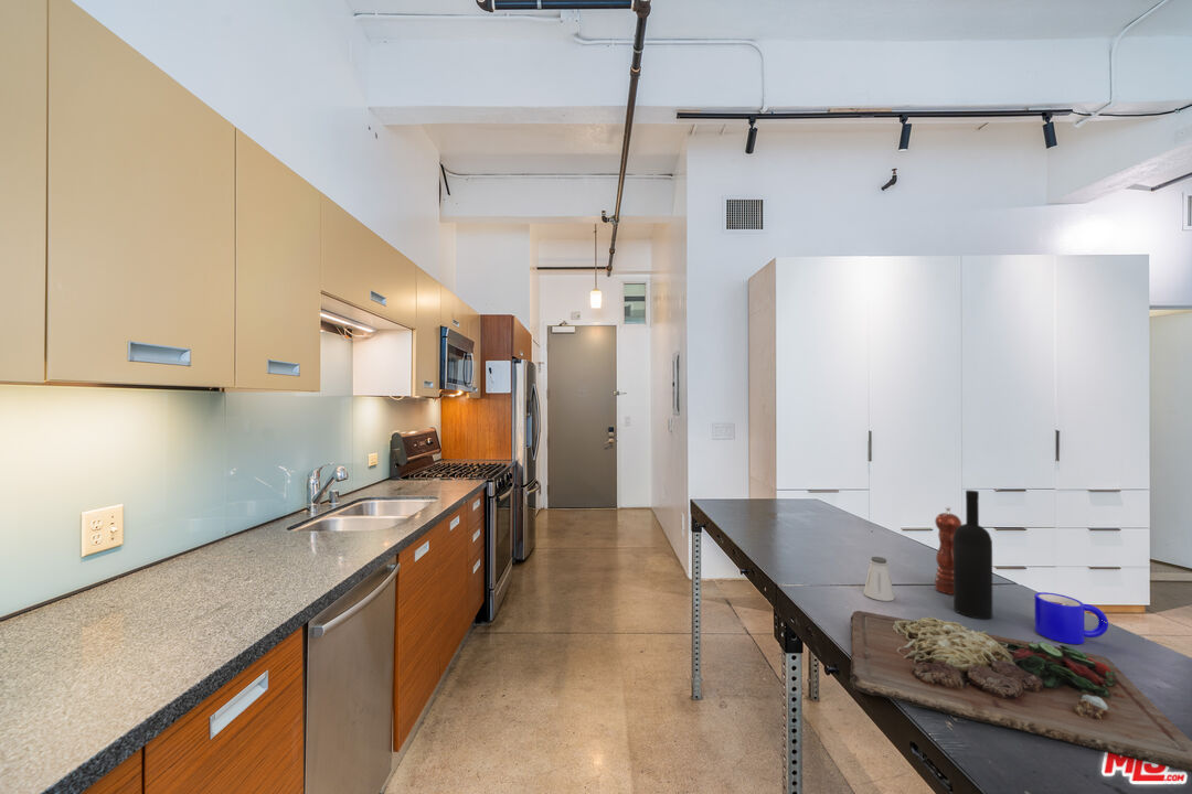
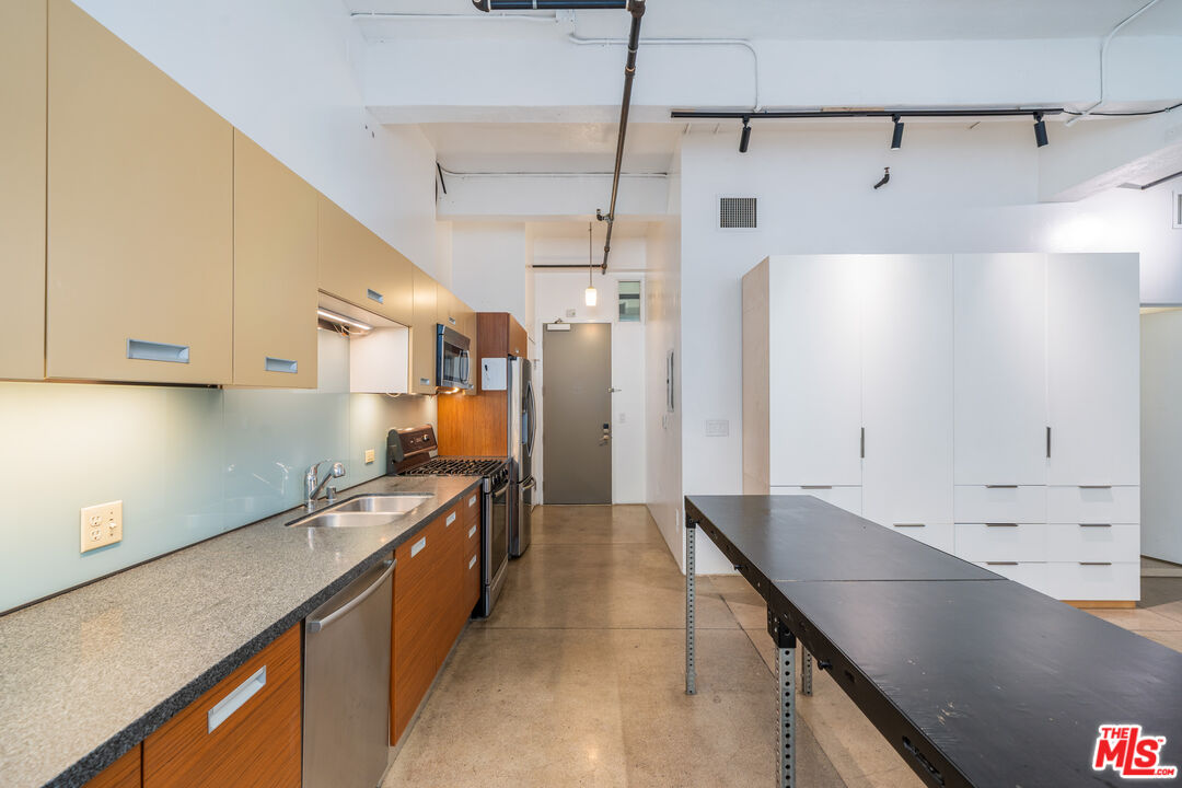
- saltshaker [863,556,896,602]
- wine bottle [952,490,993,620]
- mug [1033,591,1109,645]
- cutting board [848,610,1192,773]
- pepper mill [934,506,962,596]
